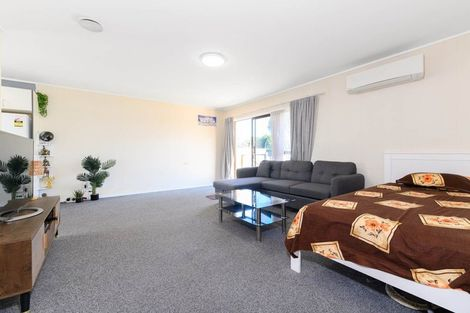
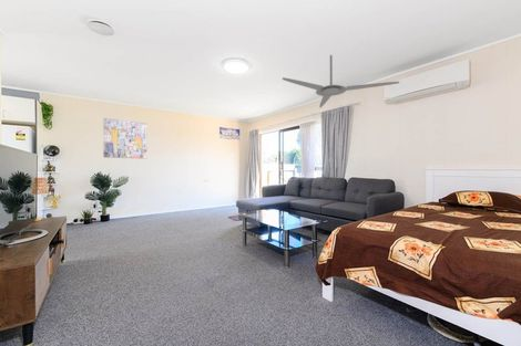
+ ceiling fan [282,54,400,108]
+ wall art [102,117,147,160]
